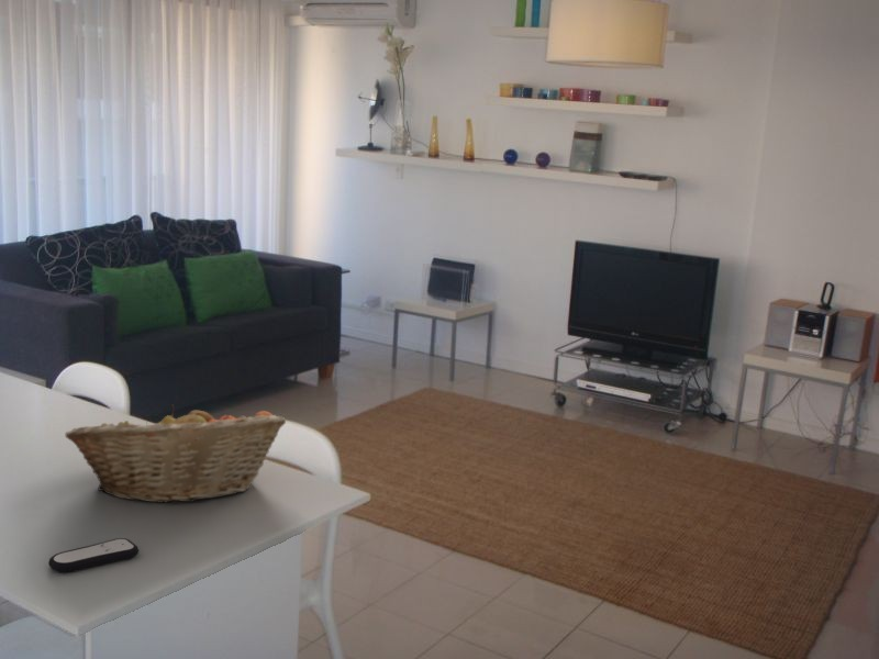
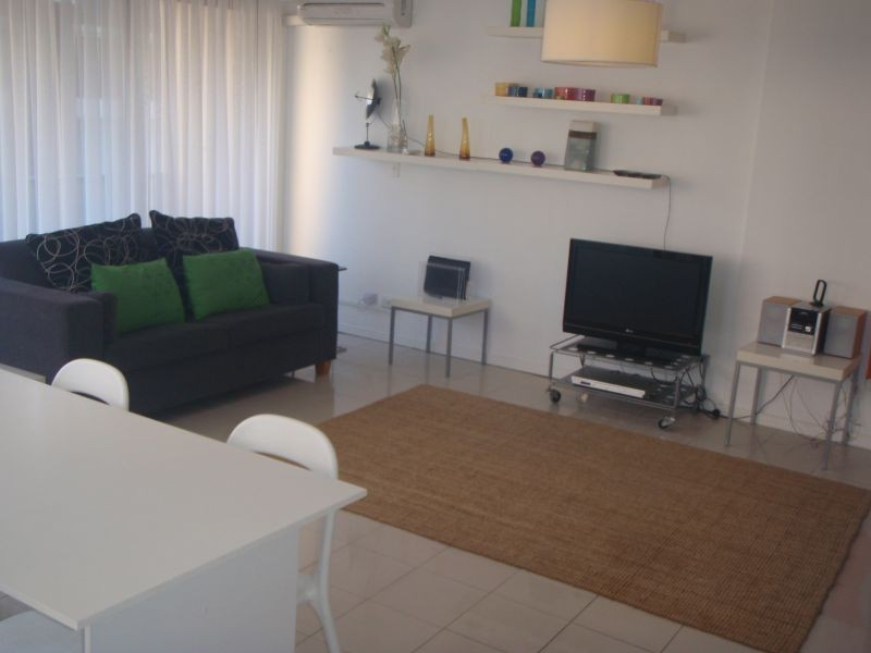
- remote control [47,537,141,573]
- fruit basket [64,403,287,504]
